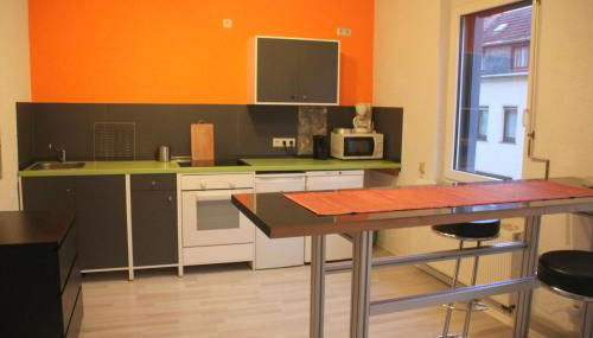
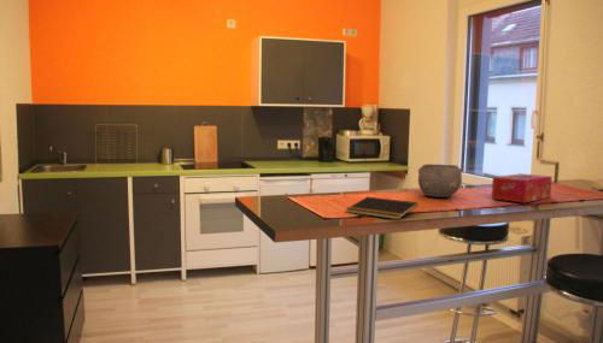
+ bowl [417,164,463,199]
+ tissue box [491,172,552,203]
+ notepad [345,195,418,220]
